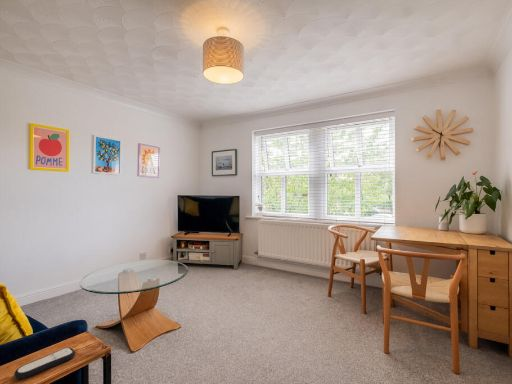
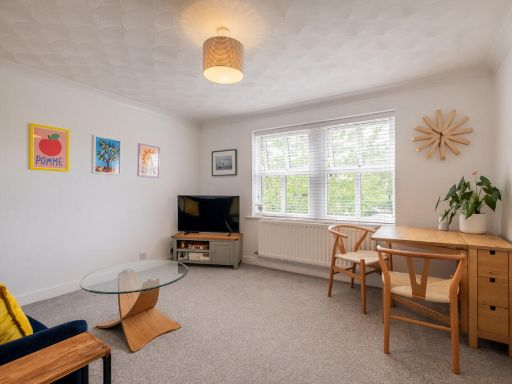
- remote control [13,346,76,380]
